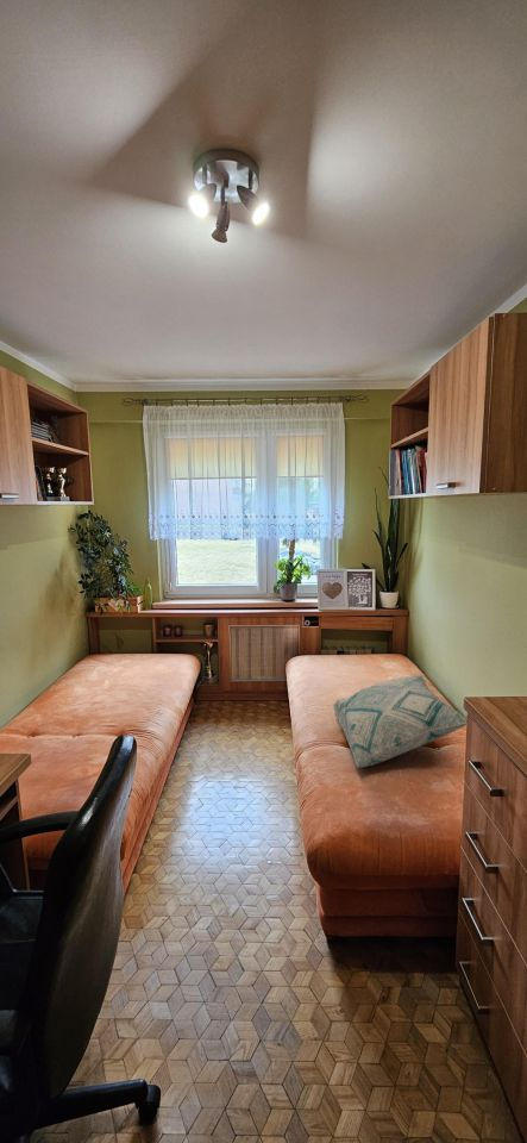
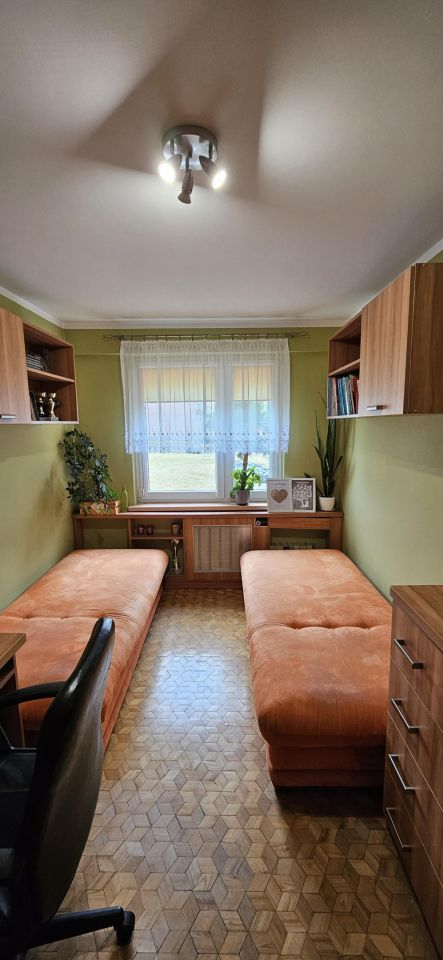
- decorative pillow [332,674,468,768]
